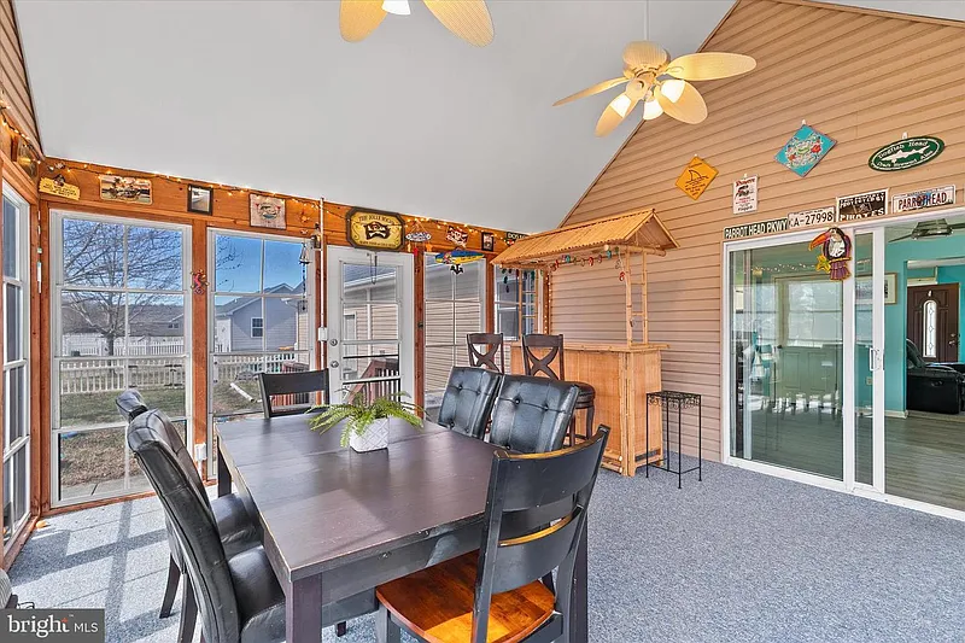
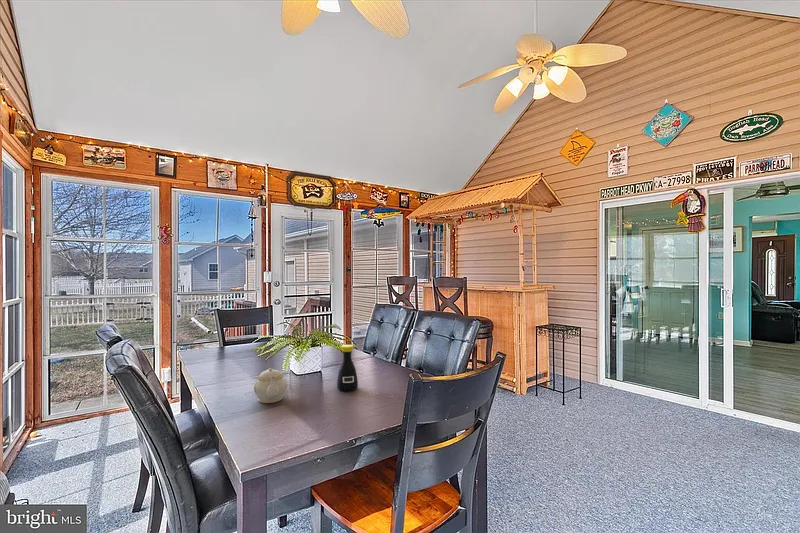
+ bottle [336,344,359,392]
+ teapot [253,367,288,404]
